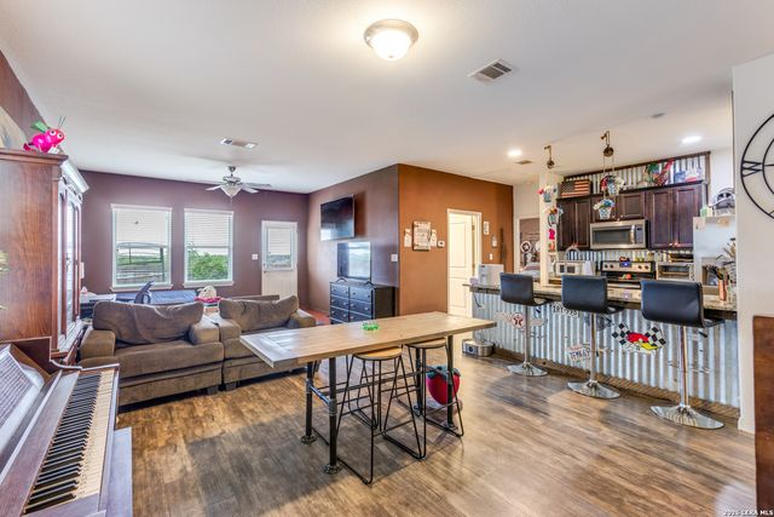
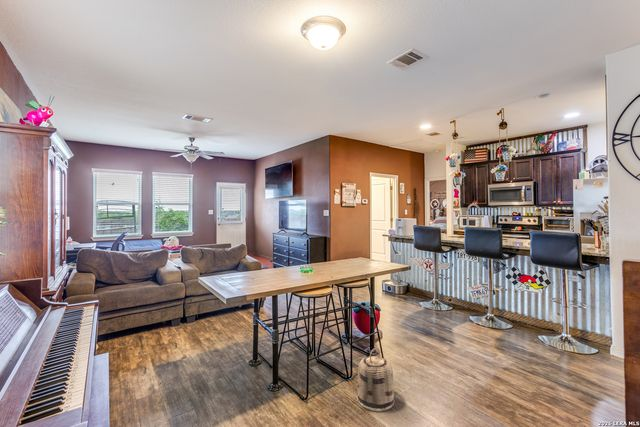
+ basket [356,347,395,412]
